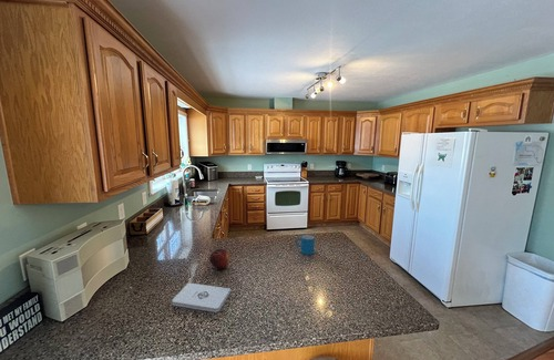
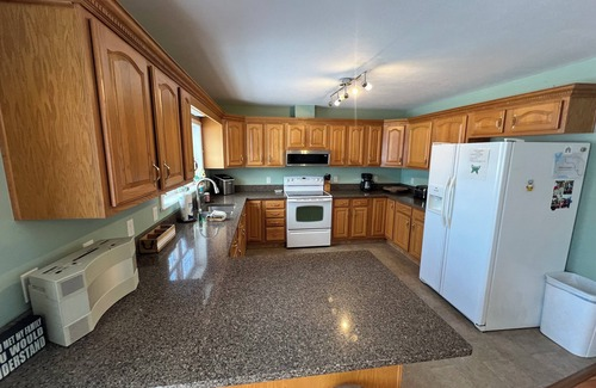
- mug [294,234,316,256]
- fruit [208,248,230,270]
- notepad [172,281,232,313]
